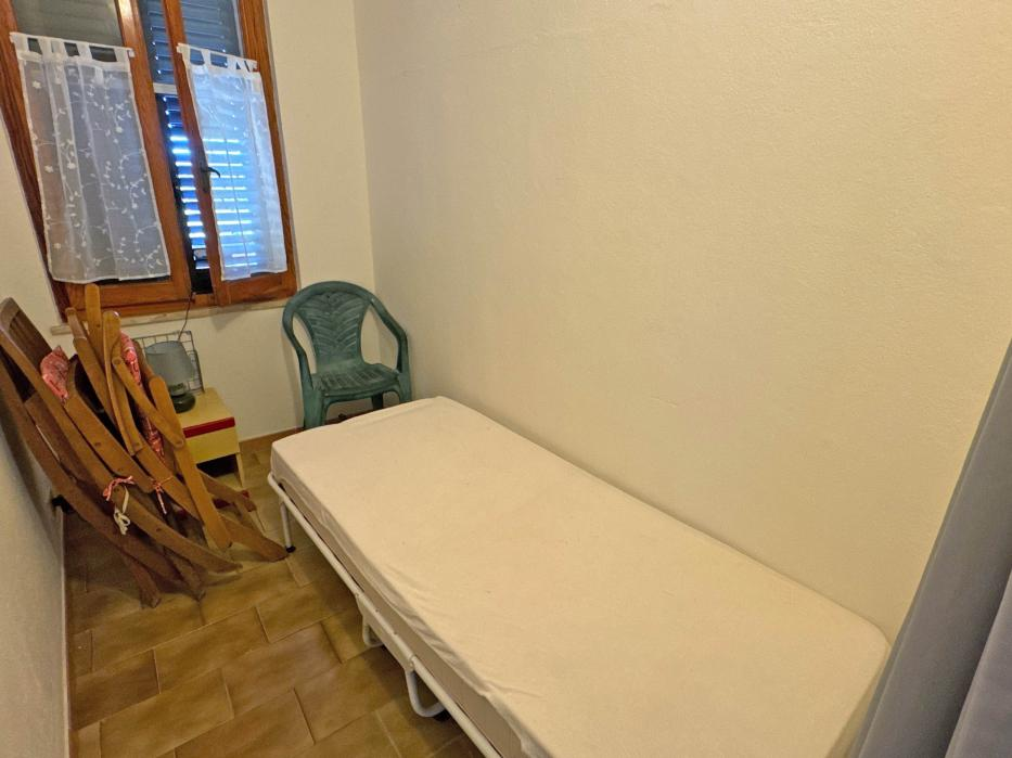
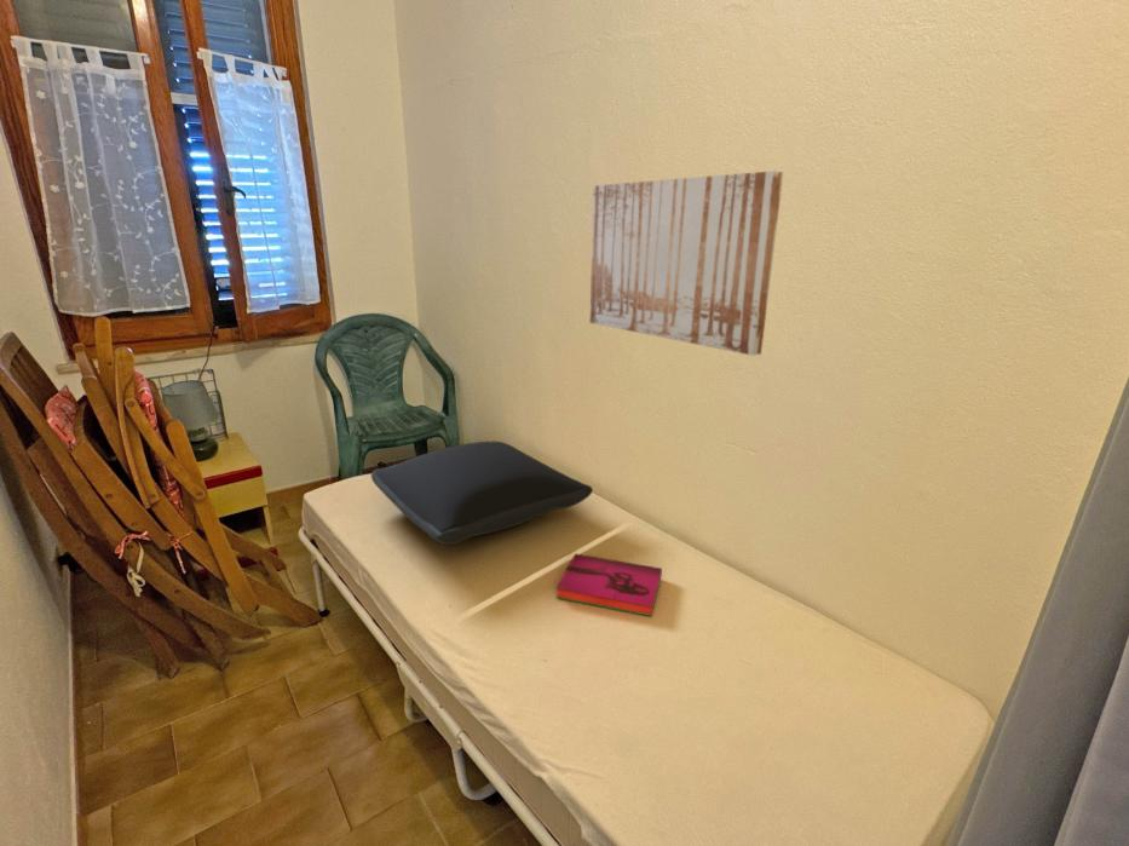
+ wall art [588,169,784,357]
+ hardback book [555,552,663,617]
+ pillow [370,441,594,546]
